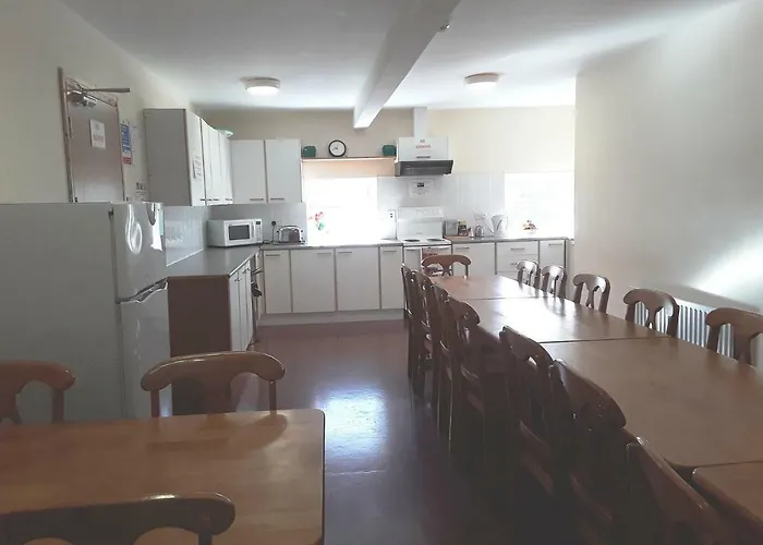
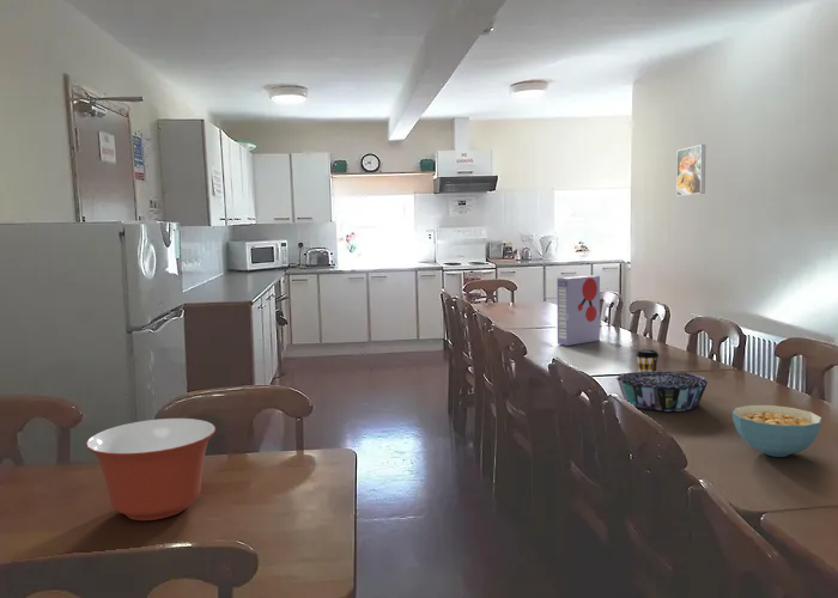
+ cereal box [557,274,601,347]
+ decorative bowl [615,371,710,413]
+ mixing bowl [85,417,217,521]
+ coffee cup [634,348,660,372]
+ cereal bowl [731,404,822,458]
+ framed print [675,144,706,197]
